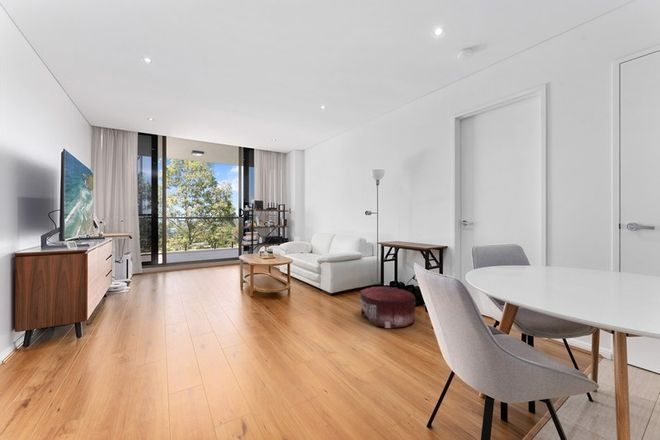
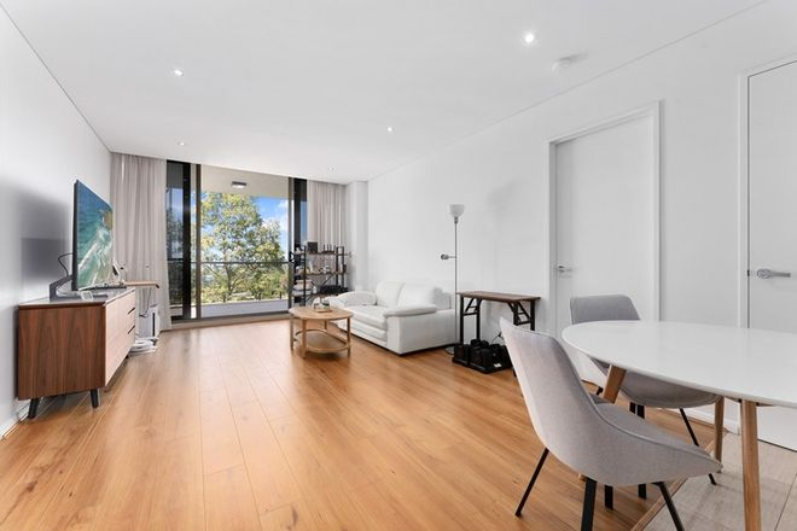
- pouf [359,285,416,329]
